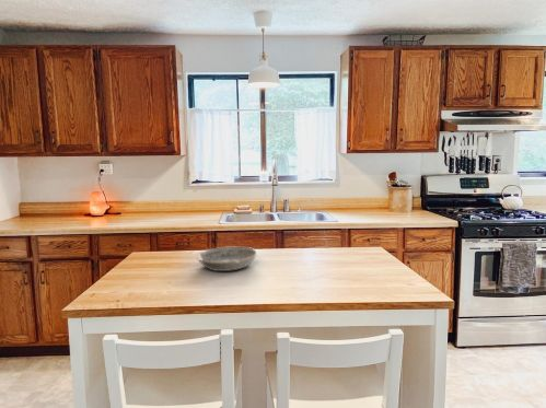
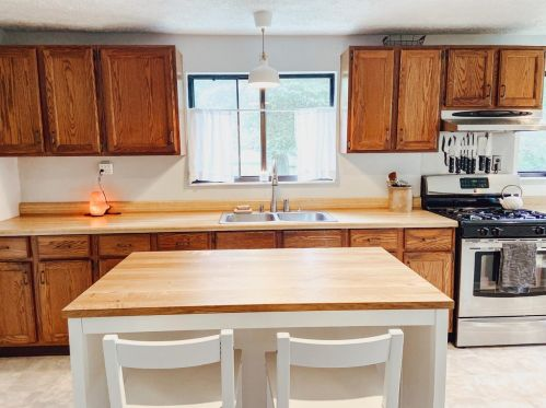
- bowl [196,246,258,272]
